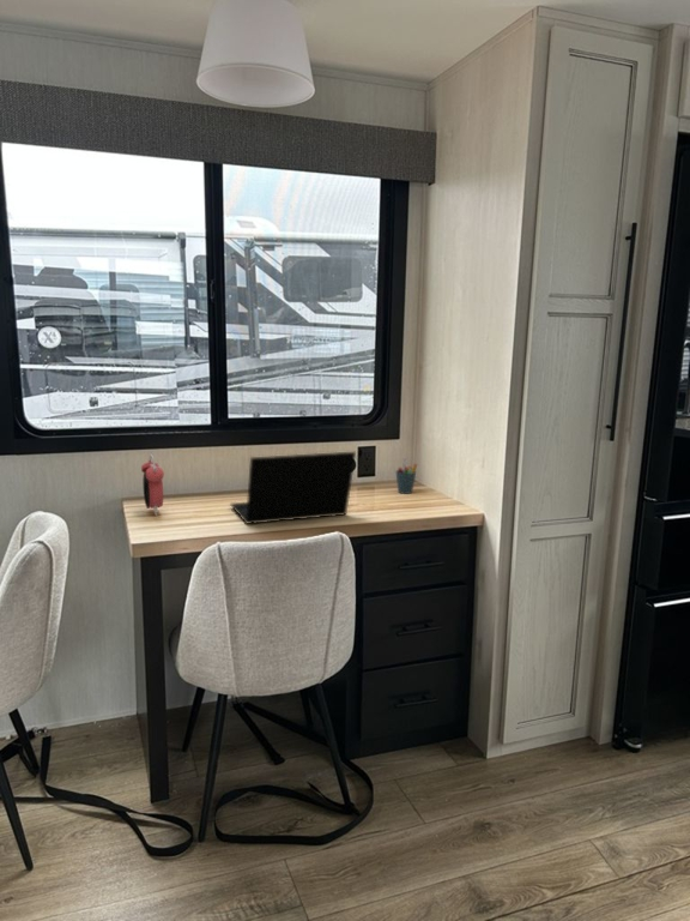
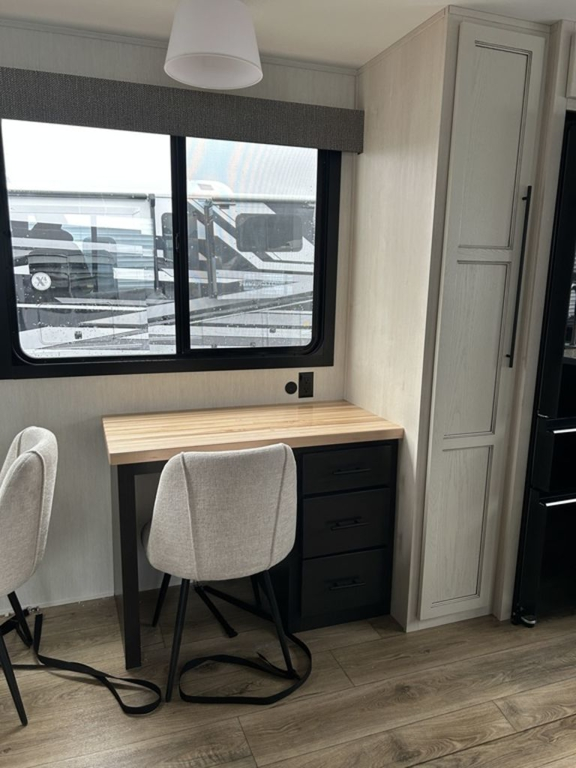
- alarm clock [140,453,165,518]
- laptop [229,451,357,525]
- pen holder [394,457,418,495]
